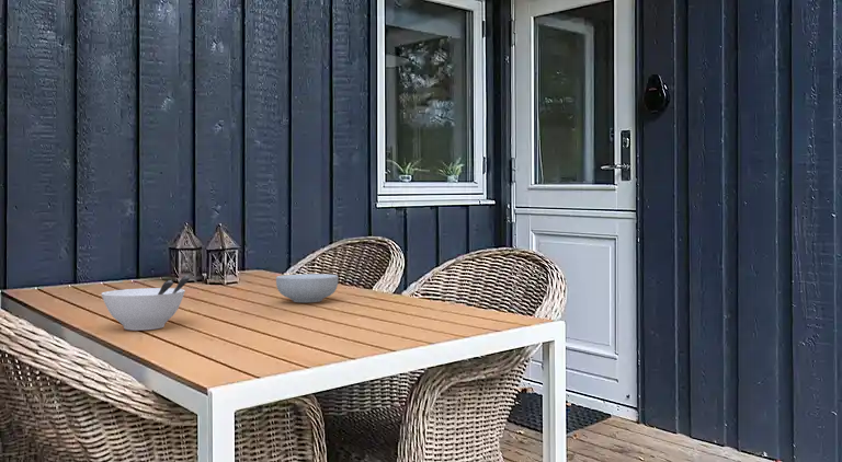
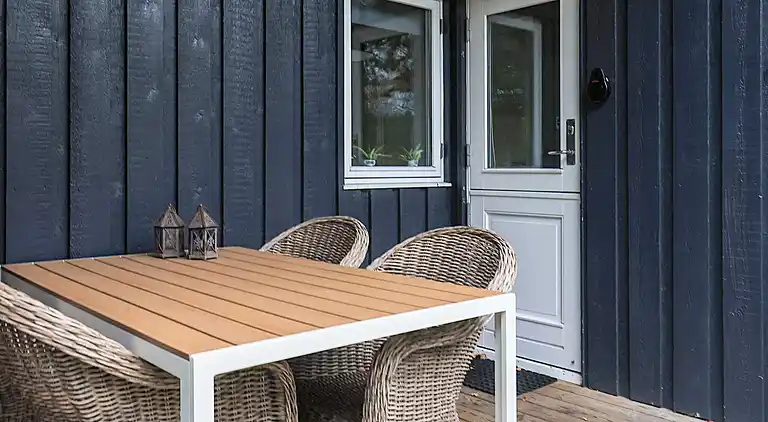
- bowl [101,275,191,332]
- cereal bowl [275,273,339,303]
